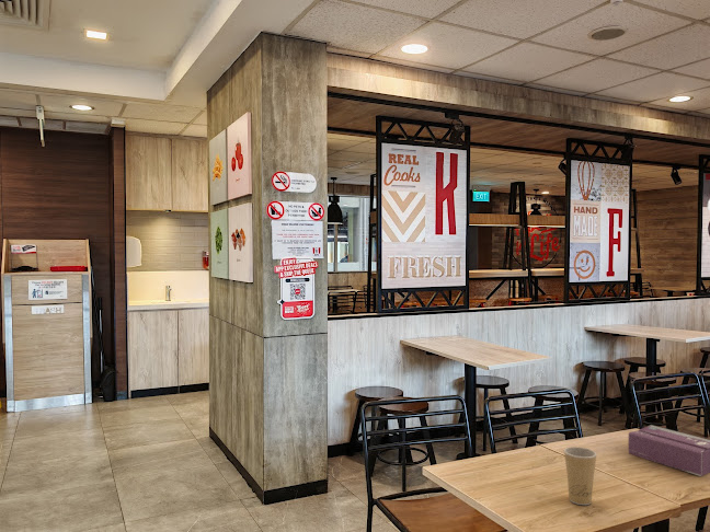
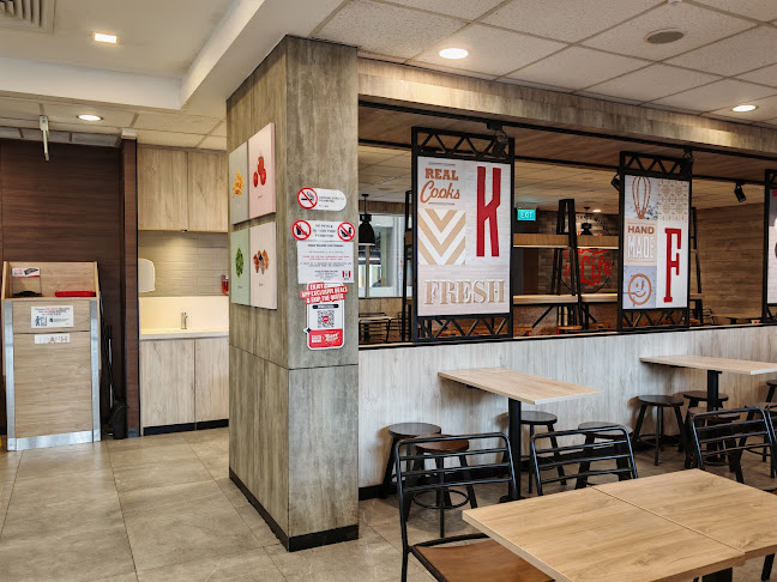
- paper cup [563,446,598,506]
- tissue box [628,424,710,477]
